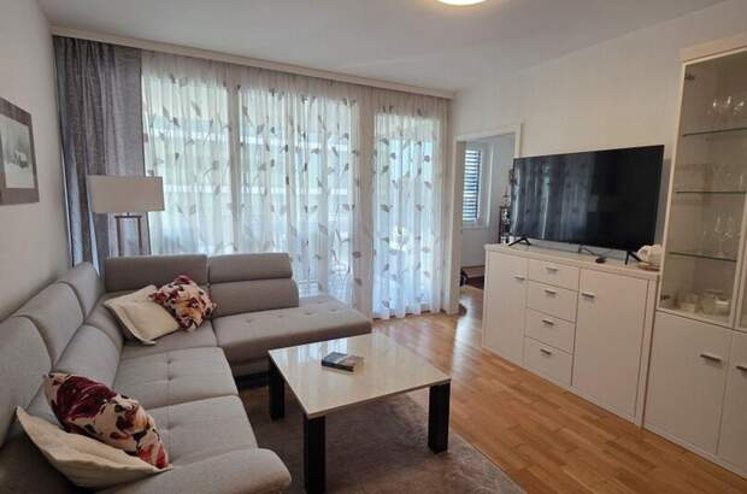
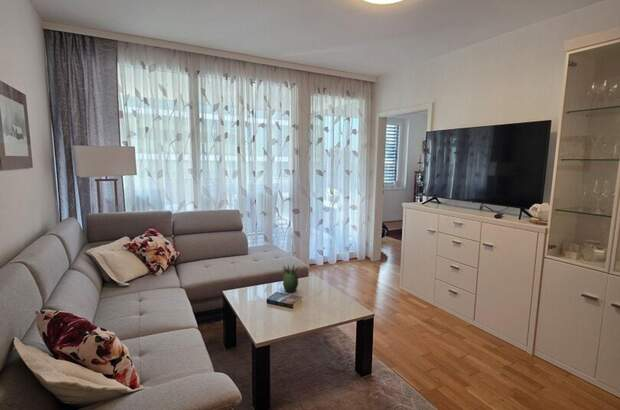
+ succulent plant [282,264,300,293]
